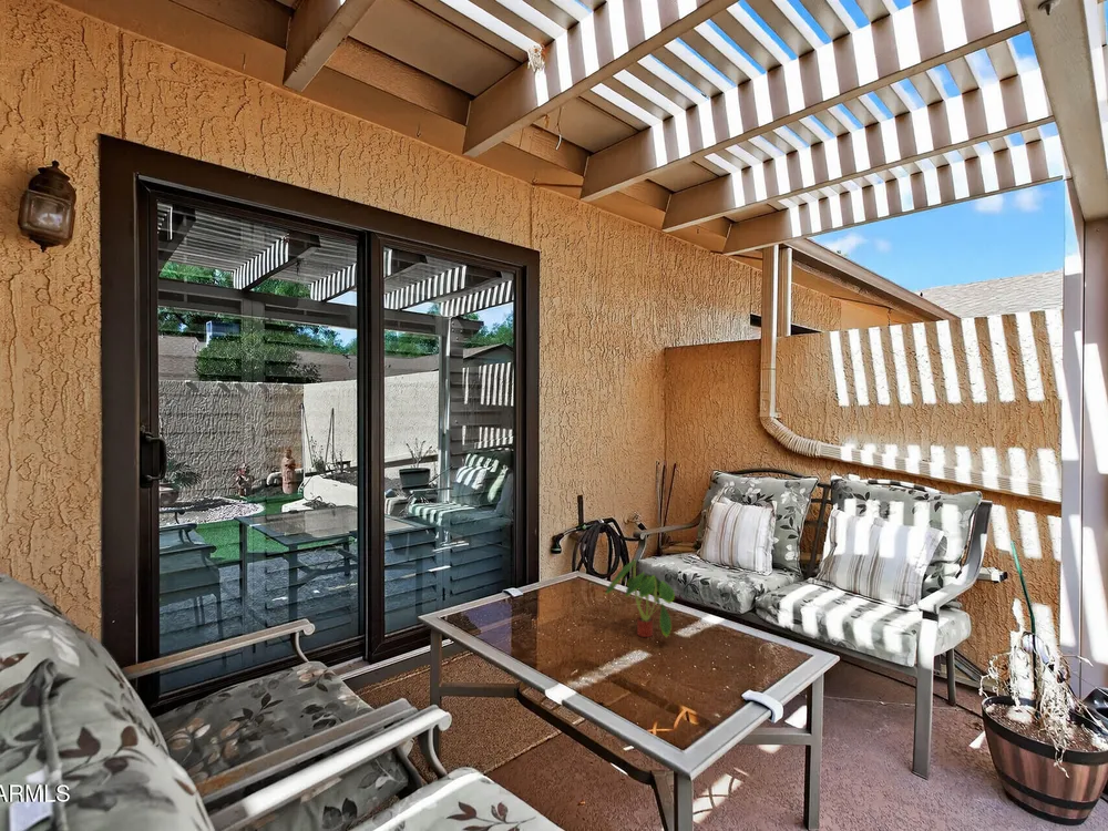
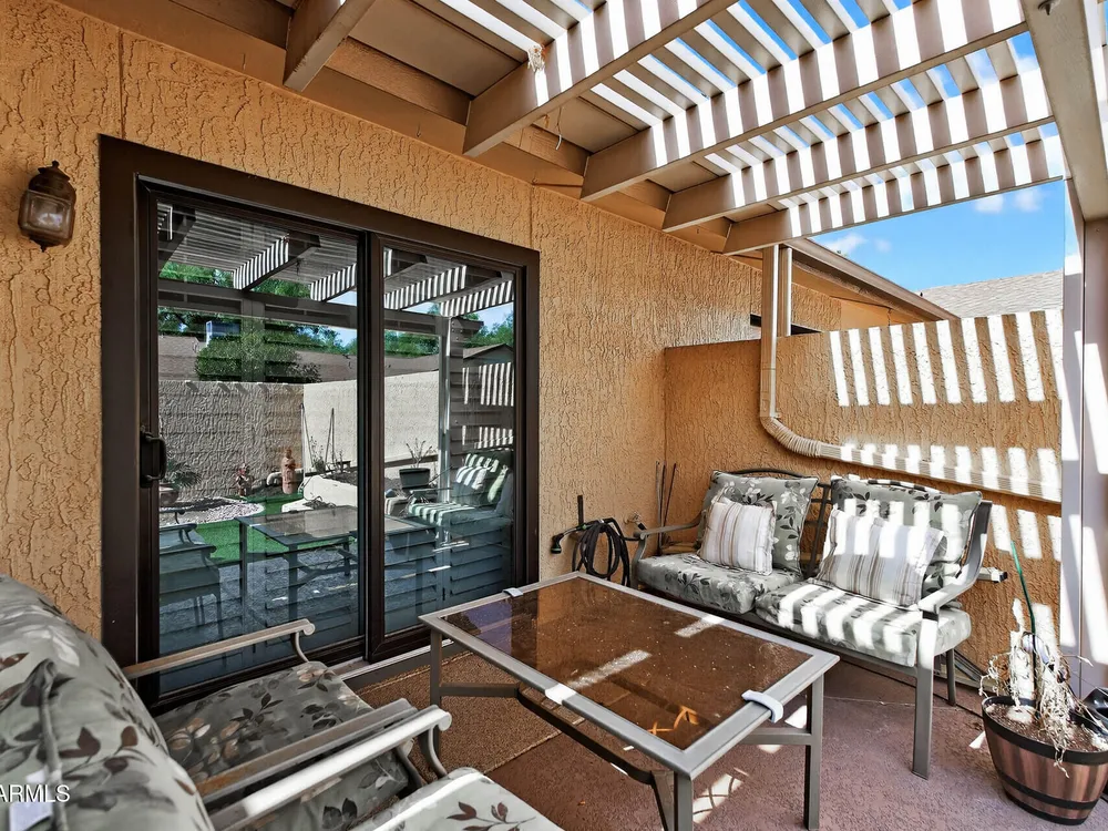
- plant [604,560,676,638]
